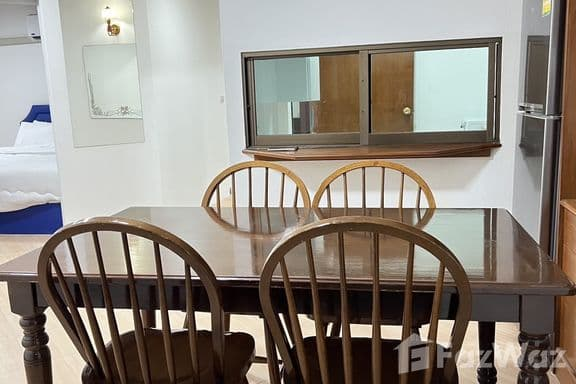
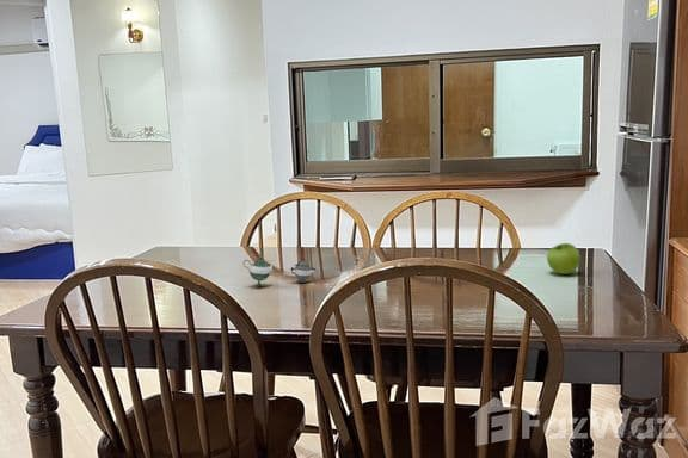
+ fruit [546,242,582,276]
+ teapot [242,254,317,287]
